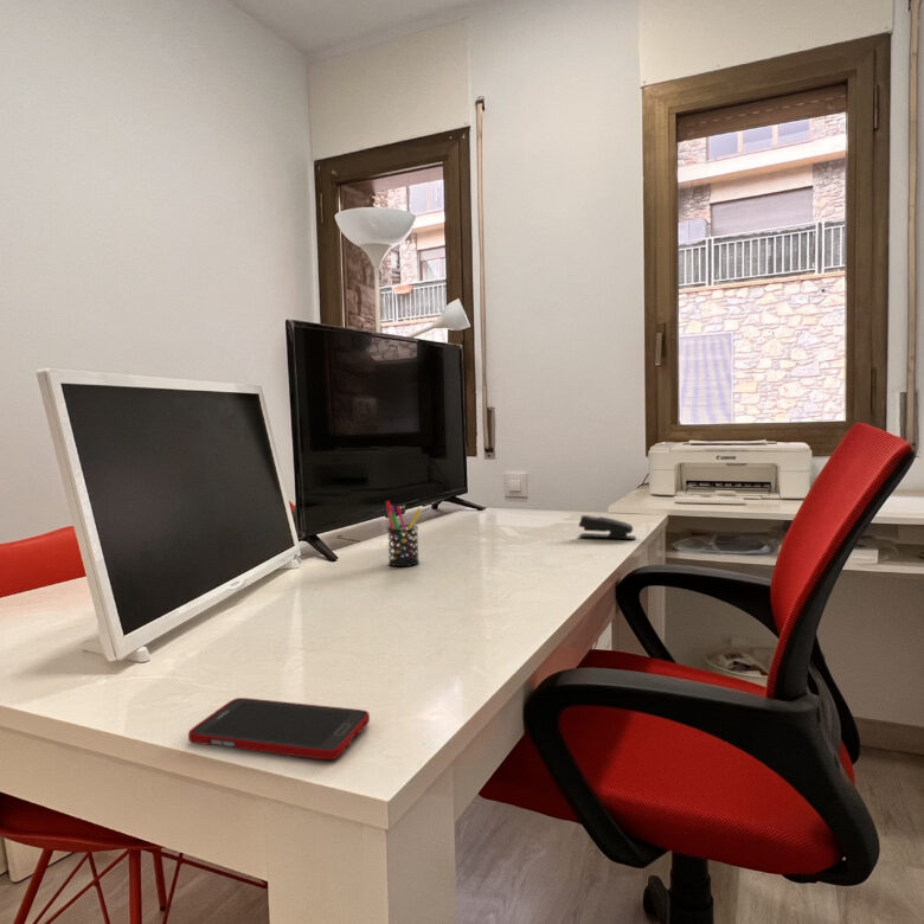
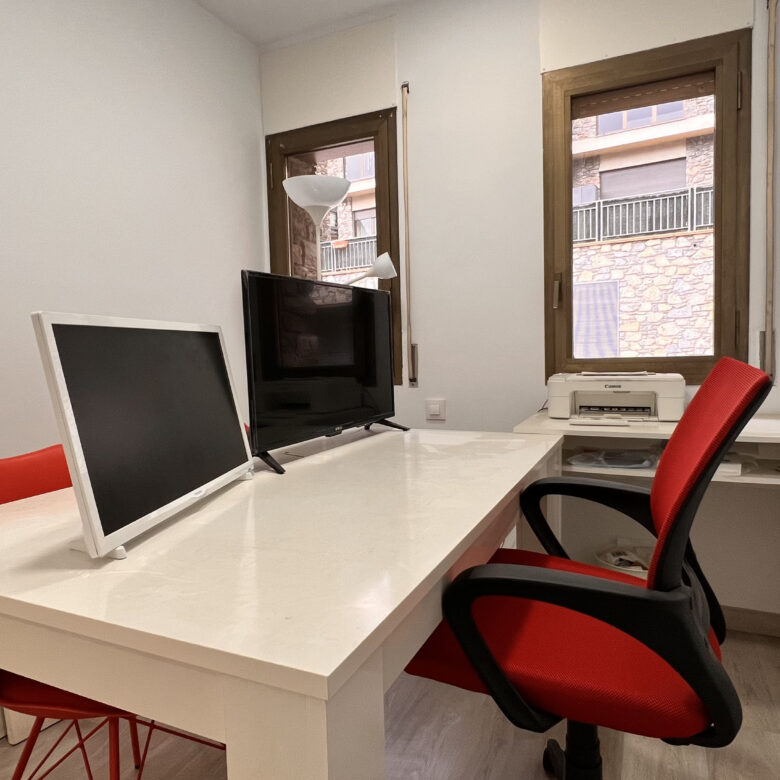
- cell phone [187,697,371,761]
- pen holder [385,500,423,567]
- stapler [578,514,637,540]
